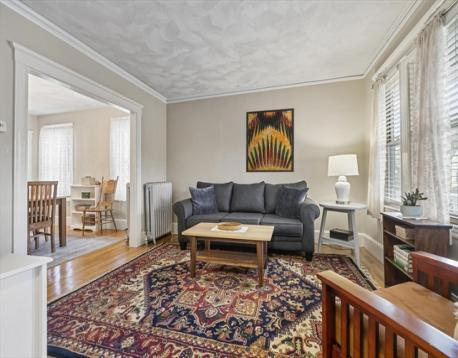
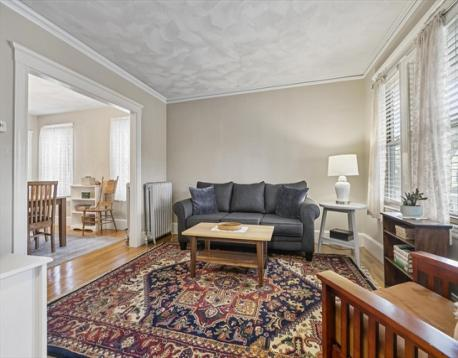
- wall art [245,107,295,173]
